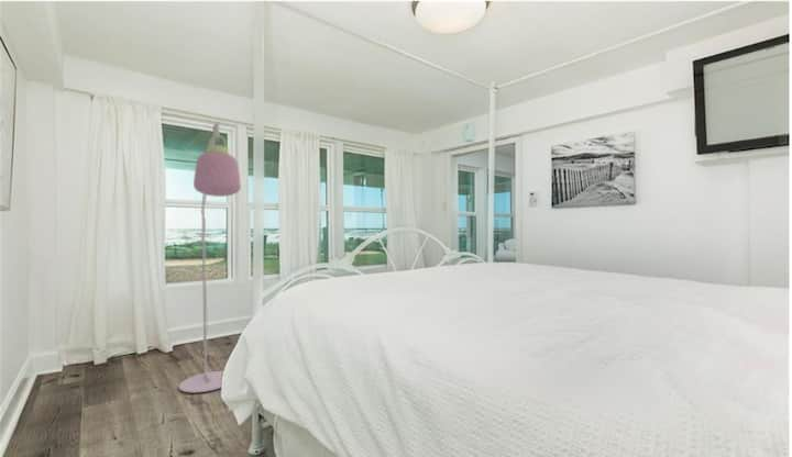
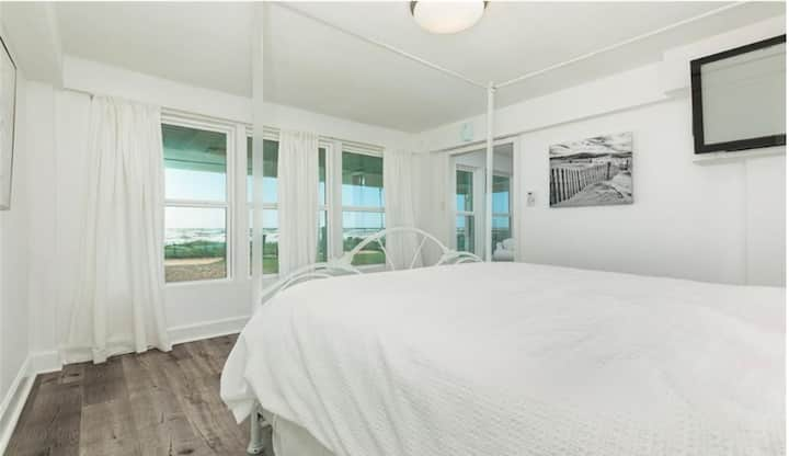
- floor lamp [178,121,242,394]
